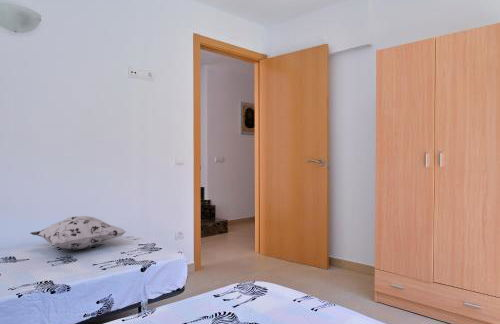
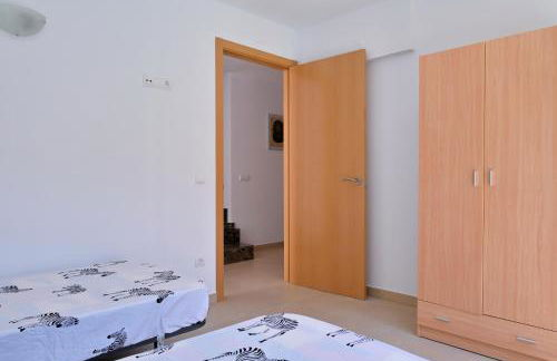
- decorative pillow [29,215,127,250]
